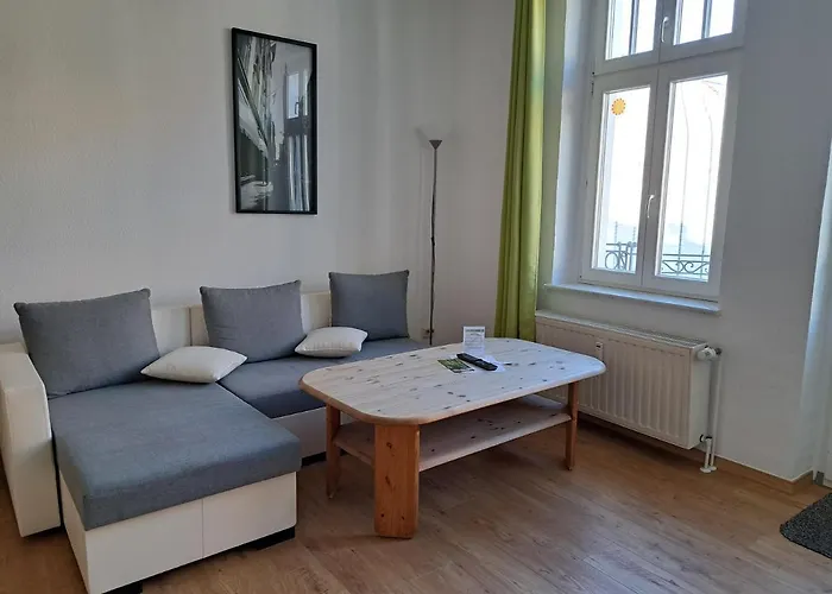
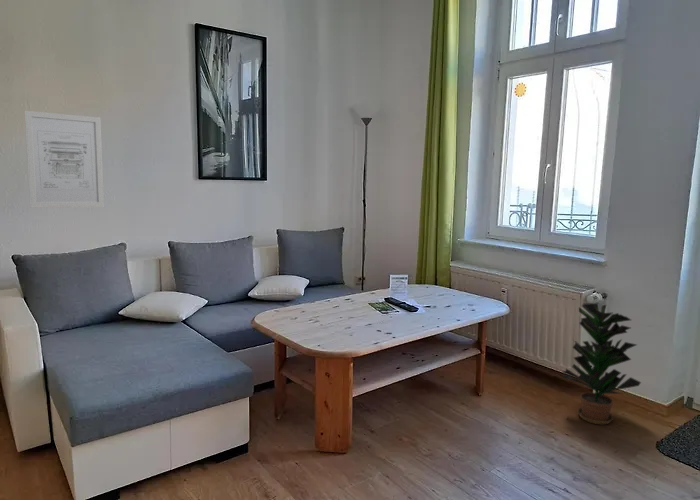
+ wall art [23,110,105,209]
+ potted plant [562,302,642,425]
